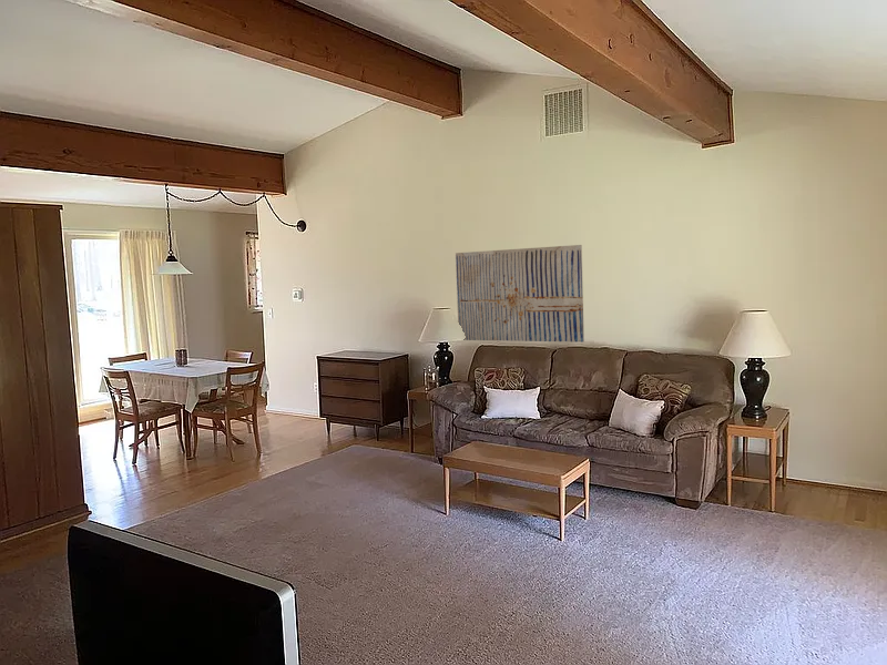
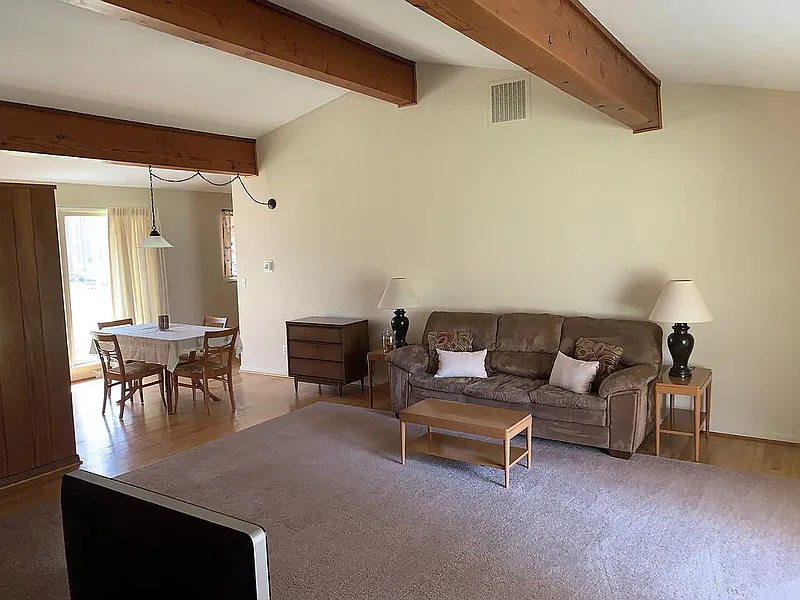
- wall art [455,244,585,344]
